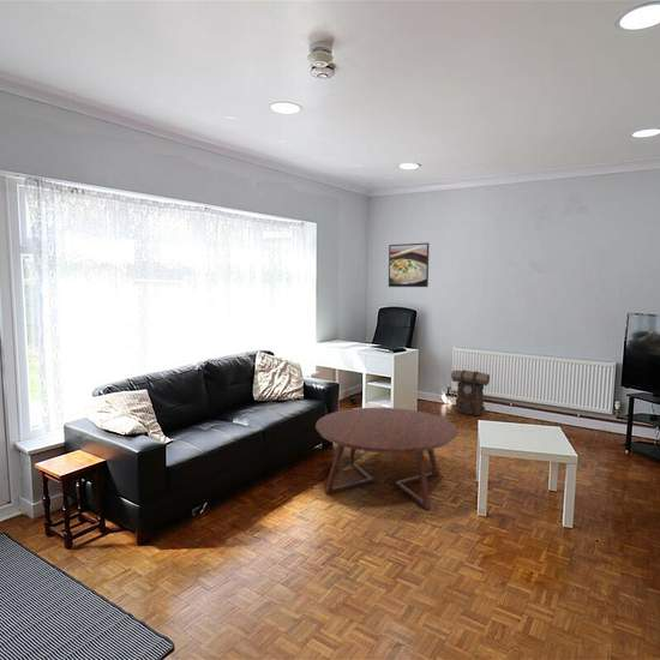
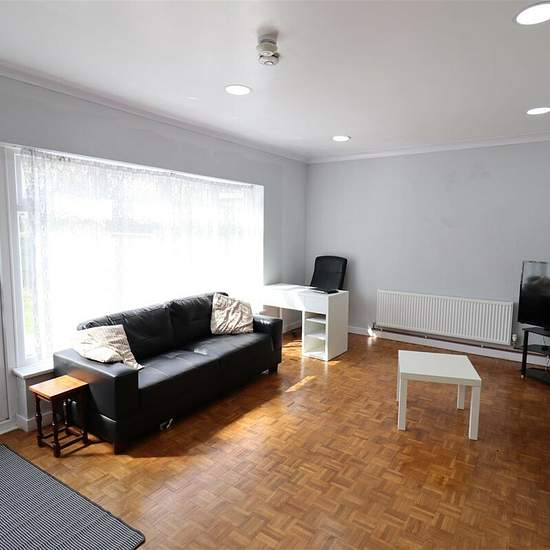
- coffee table [314,407,460,510]
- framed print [388,241,431,288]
- backpack [450,368,491,416]
